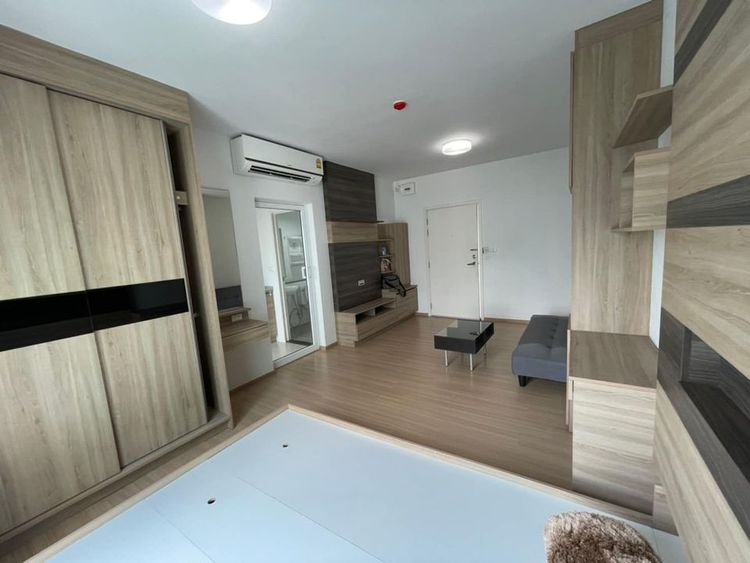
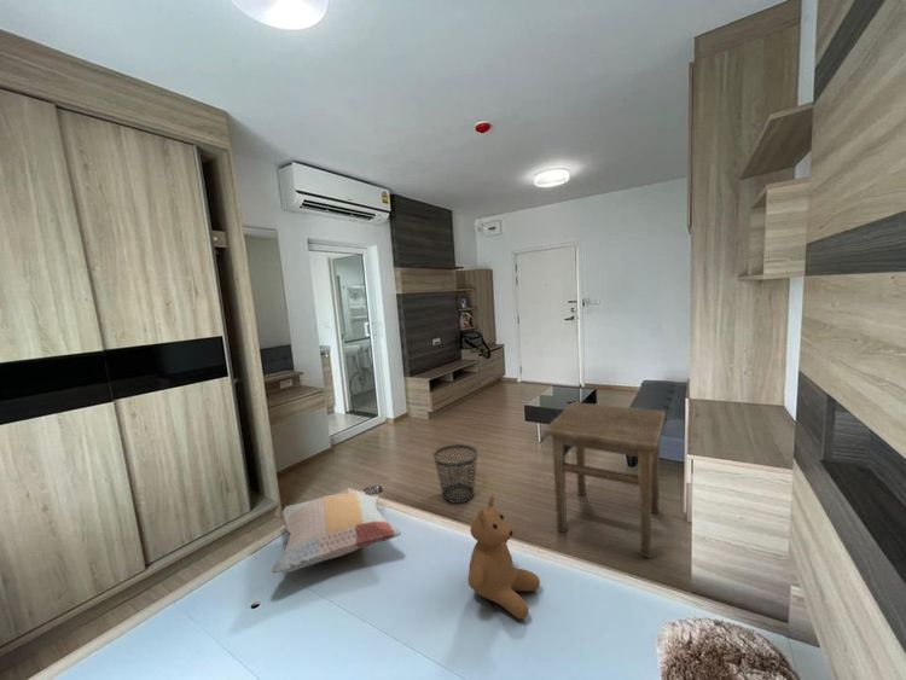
+ teddy bear [467,494,541,620]
+ wastebasket [432,443,478,505]
+ side table [544,401,667,559]
+ decorative pillow [271,484,402,574]
